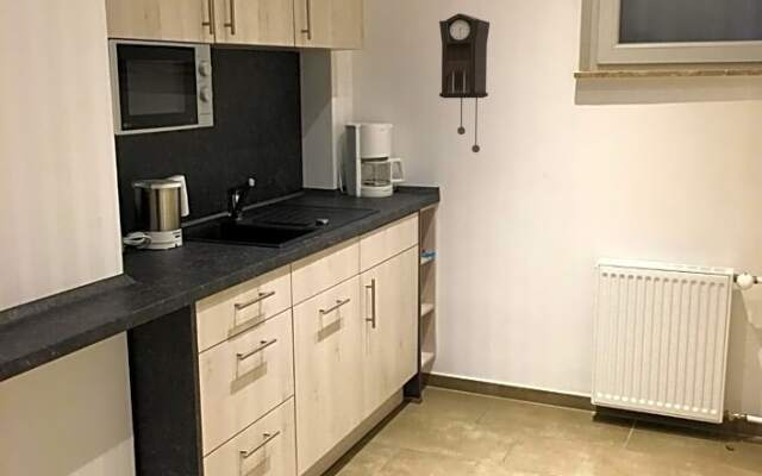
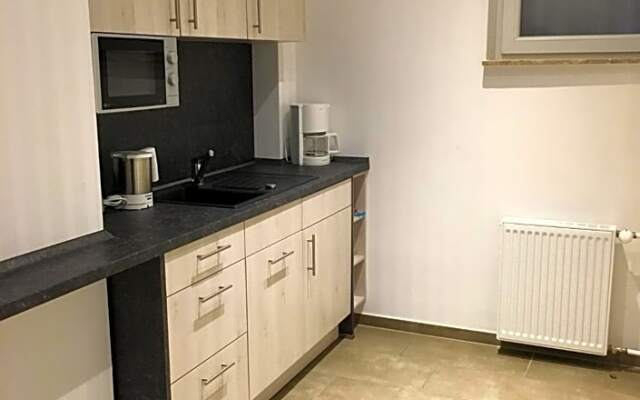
- pendulum clock [438,12,491,154]
